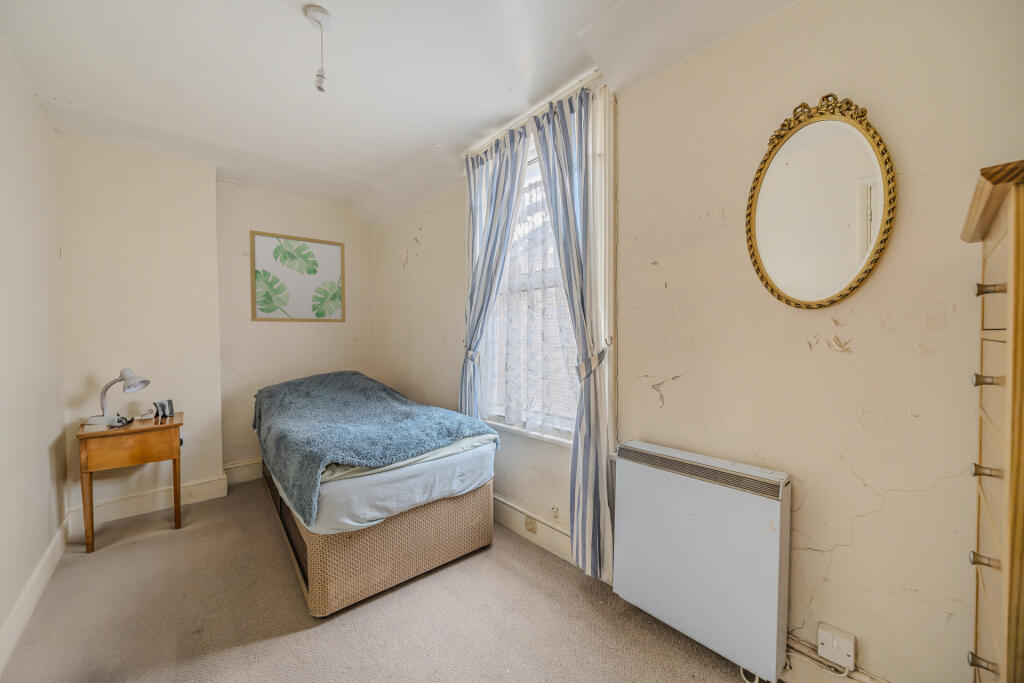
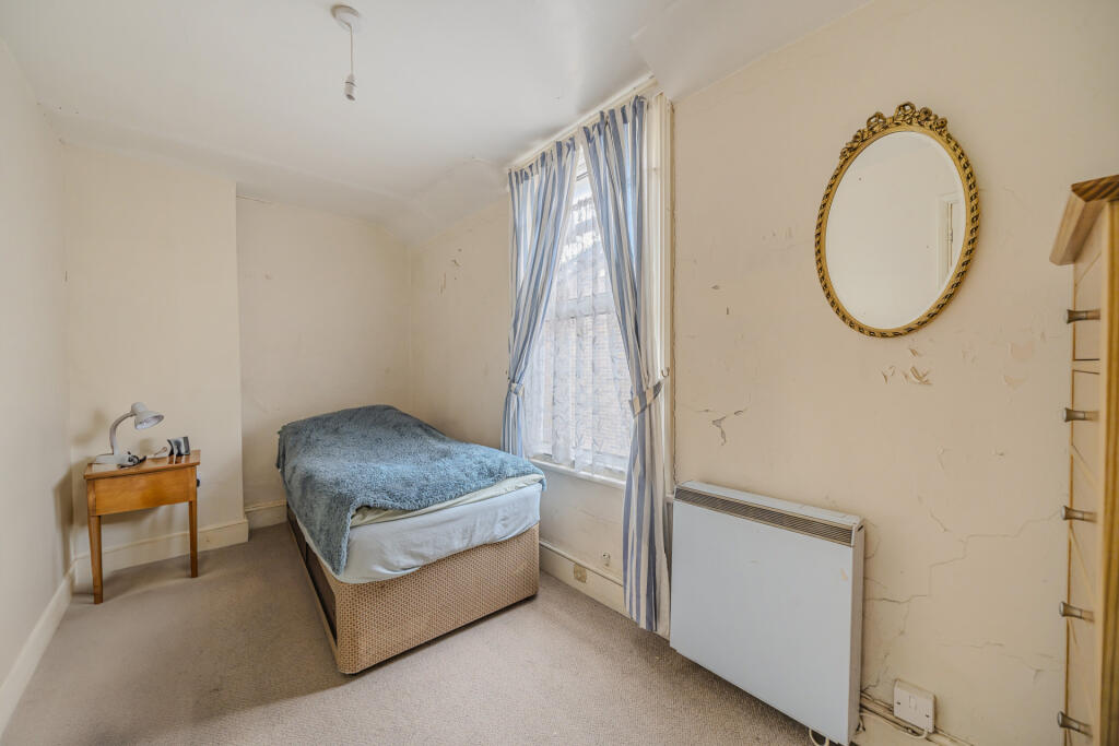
- wall art [248,229,346,323]
